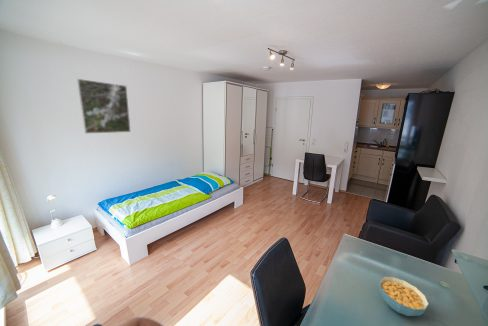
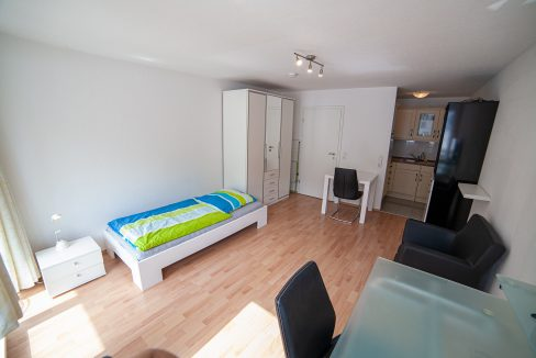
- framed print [76,78,132,135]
- cereal bowl [378,276,430,317]
